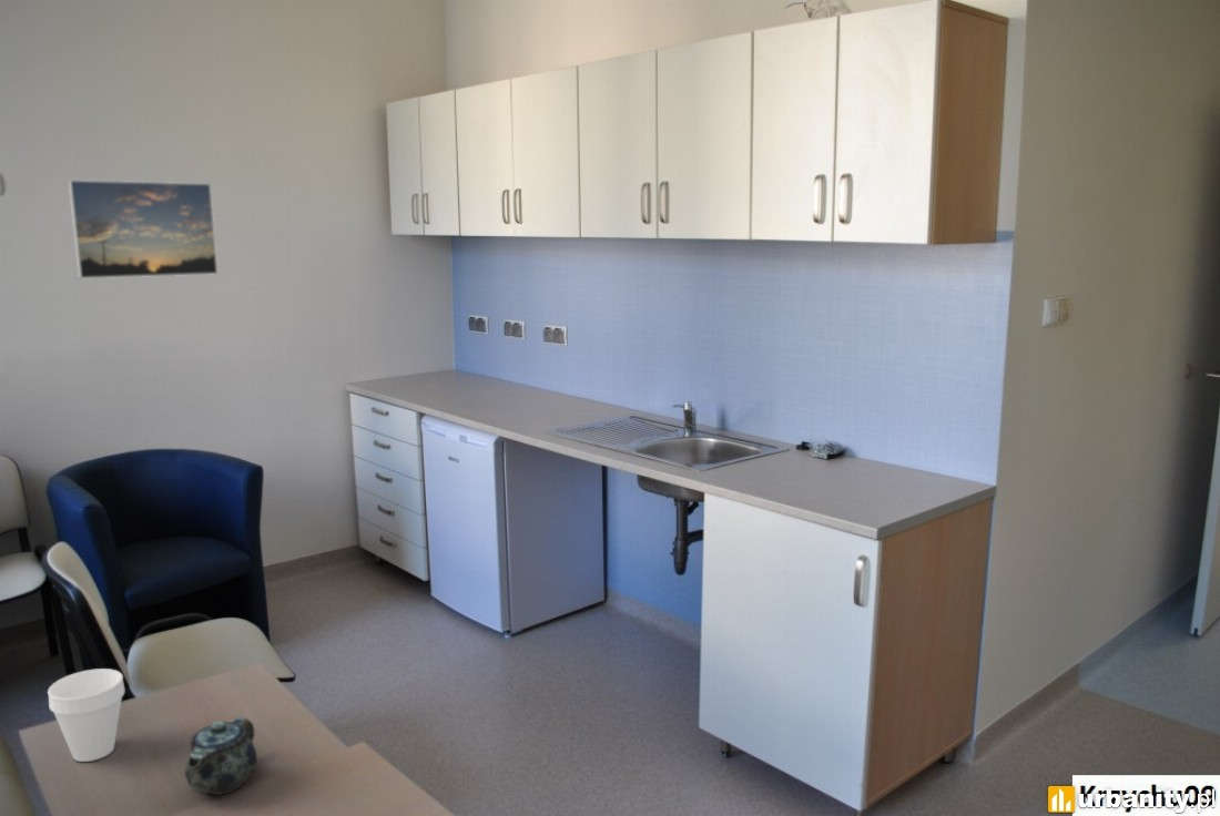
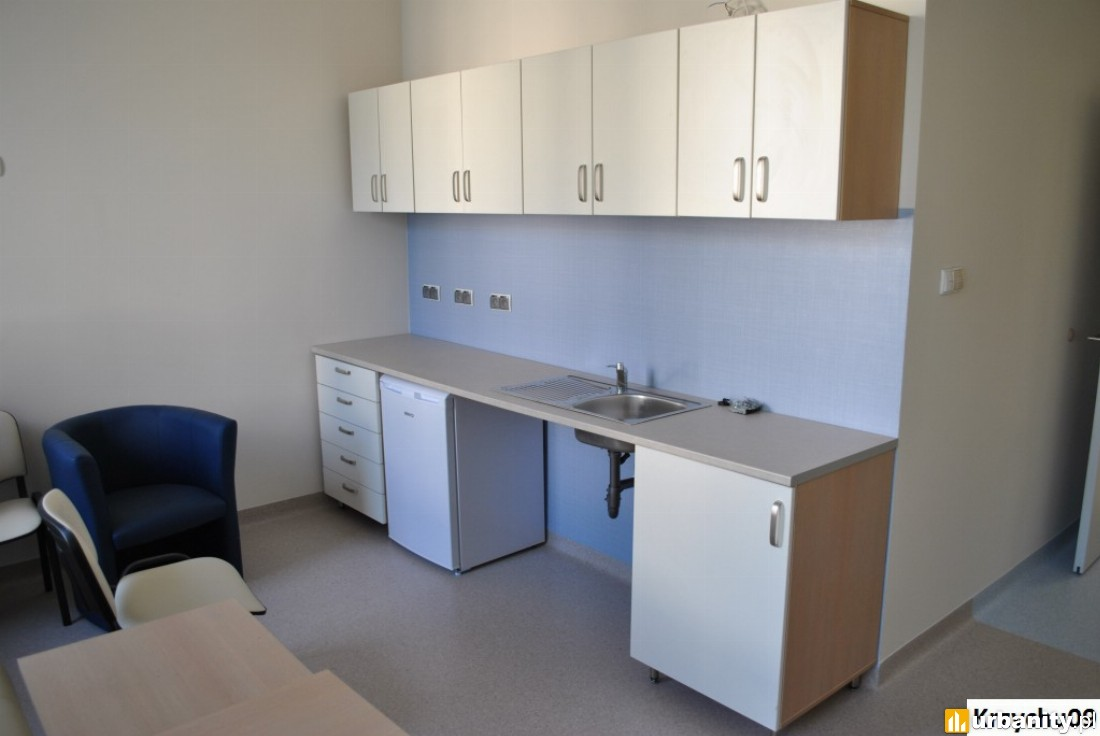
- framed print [67,178,218,279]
- cup [47,667,126,763]
- chinaware [184,716,258,796]
